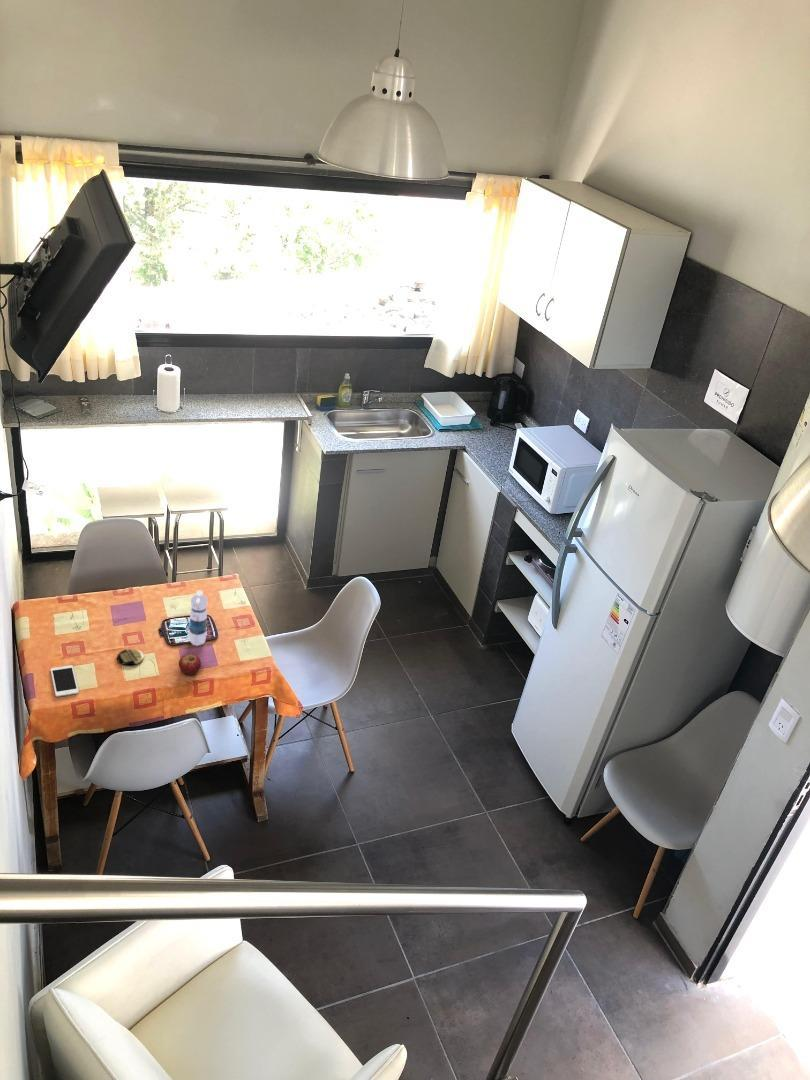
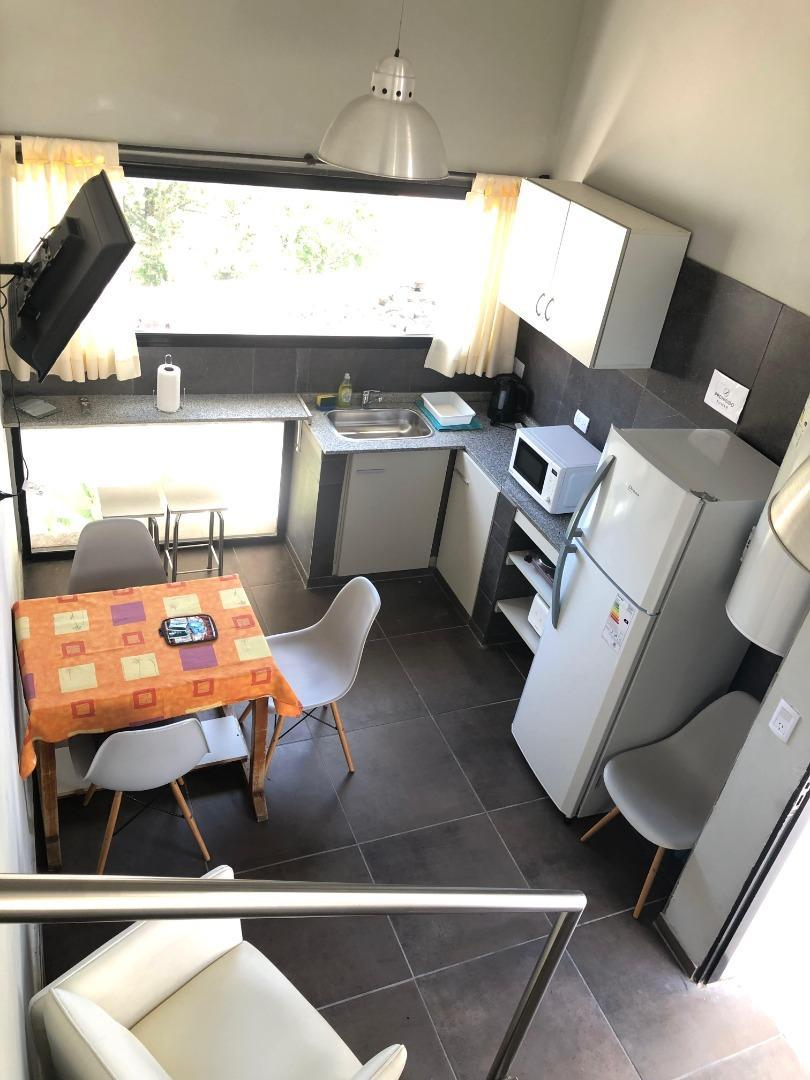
- fruit [178,652,202,676]
- coaster [116,648,145,666]
- water bottle [188,589,209,647]
- cell phone [50,664,80,698]
